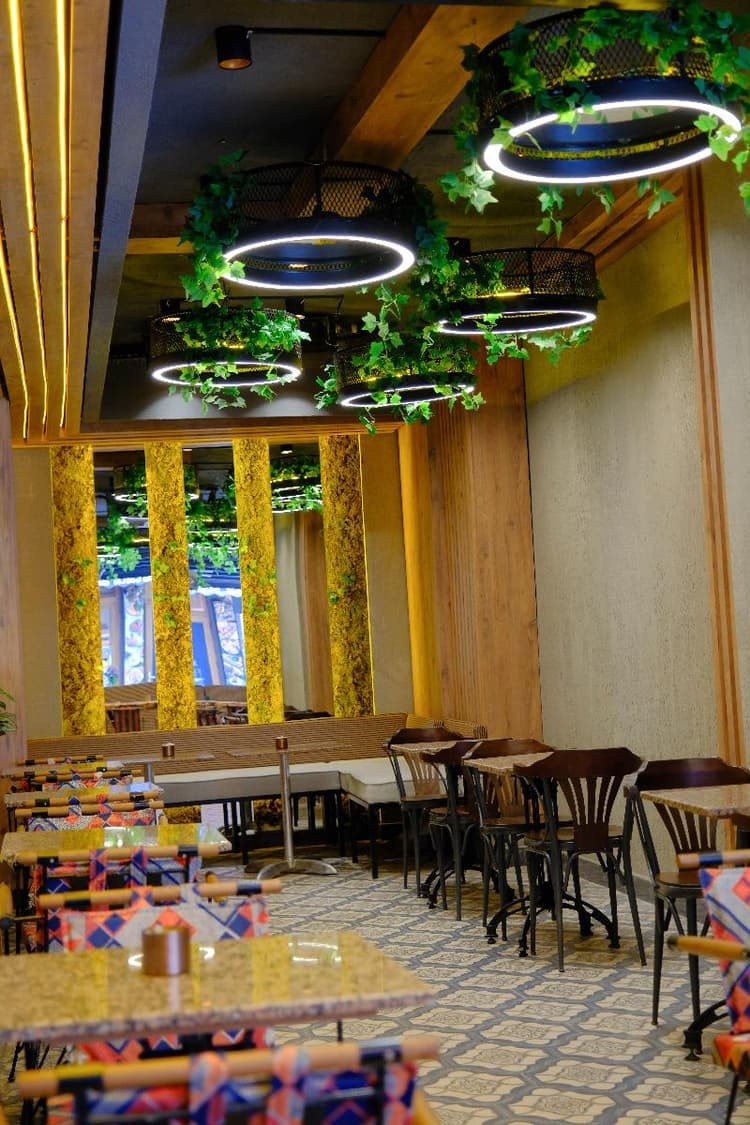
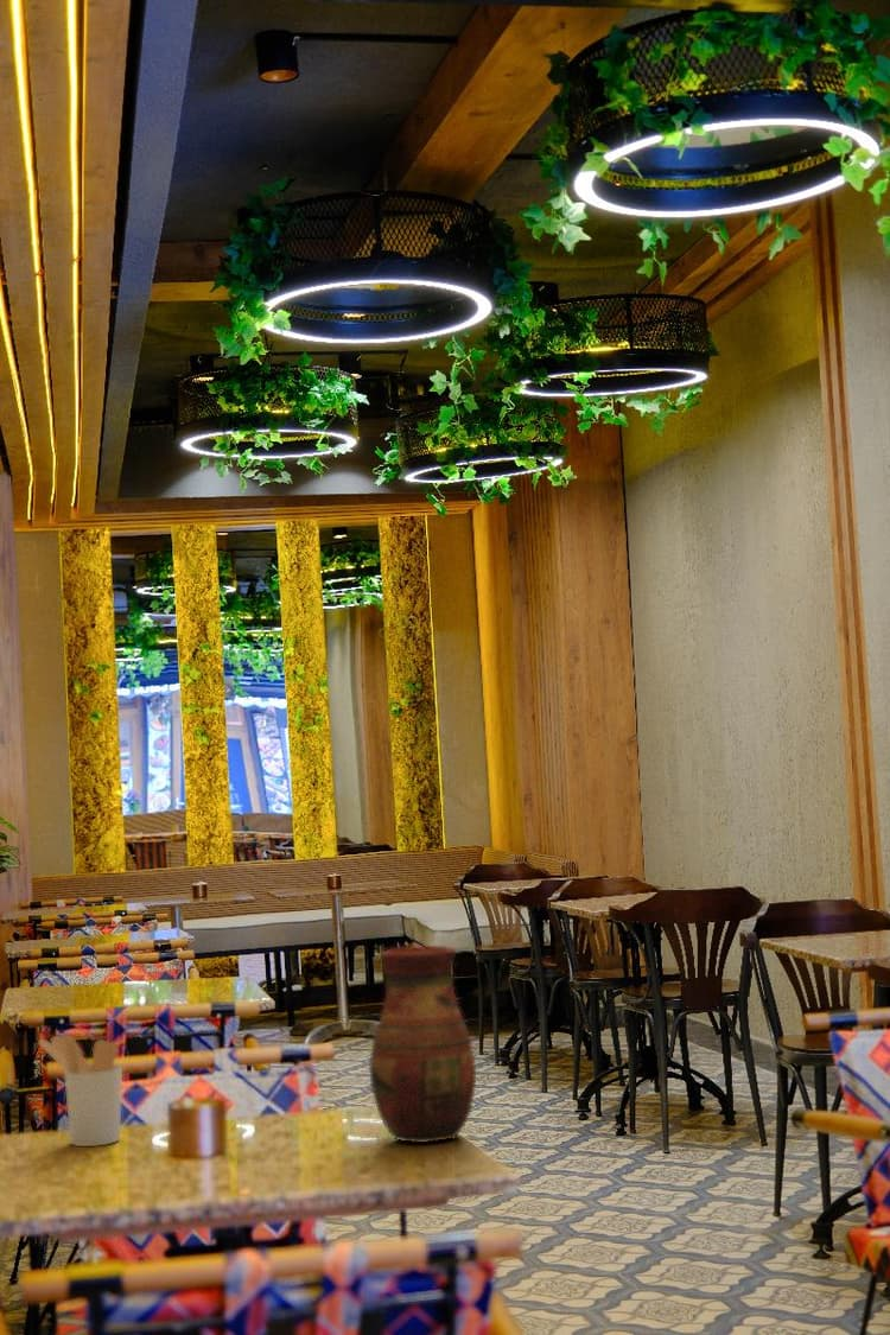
+ vase [368,945,477,1144]
+ utensil holder [37,1034,123,1148]
